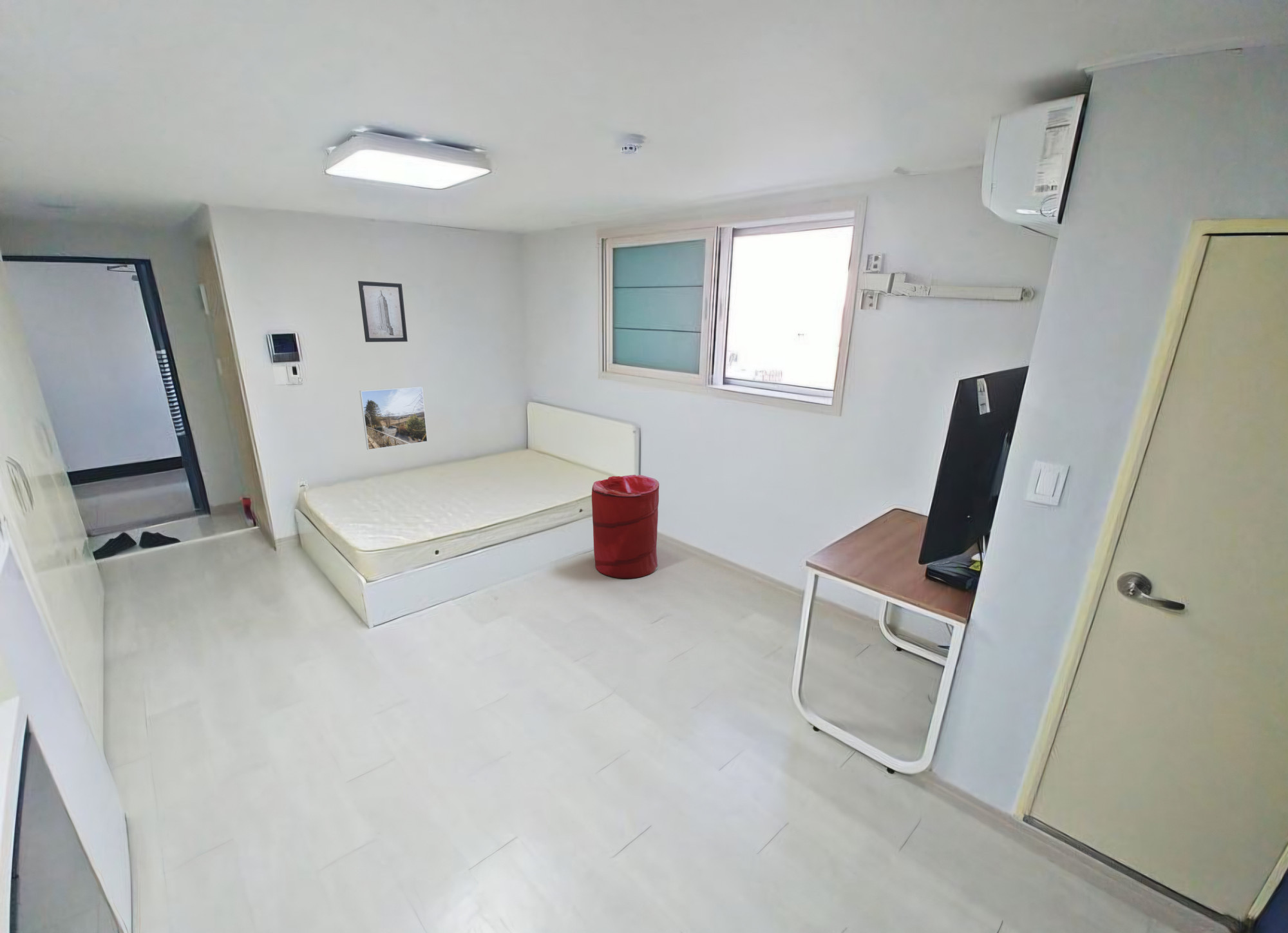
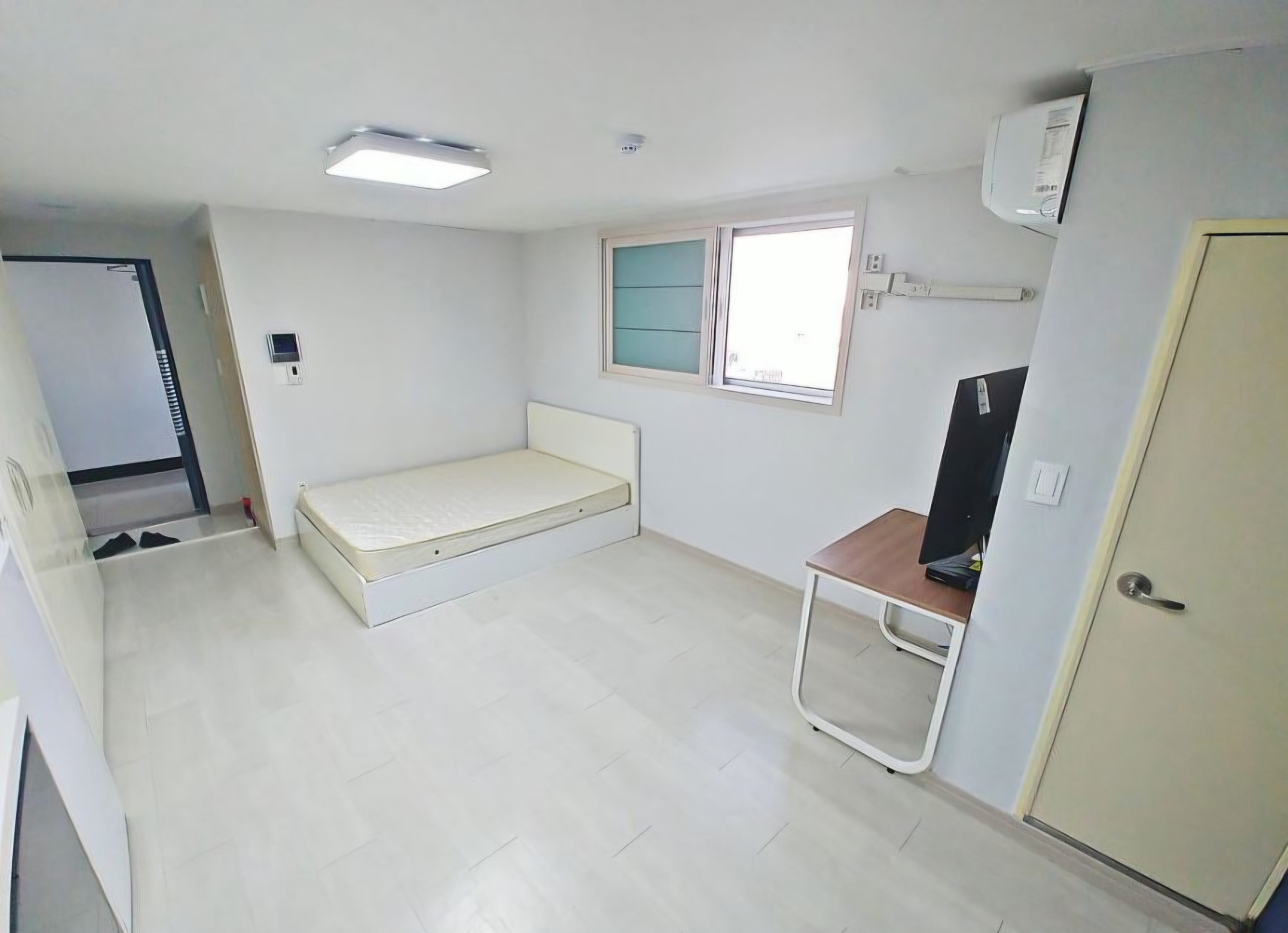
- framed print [359,386,428,450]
- wall art [357,280,408,343]
- laundry hamper [591,474,660,579]
